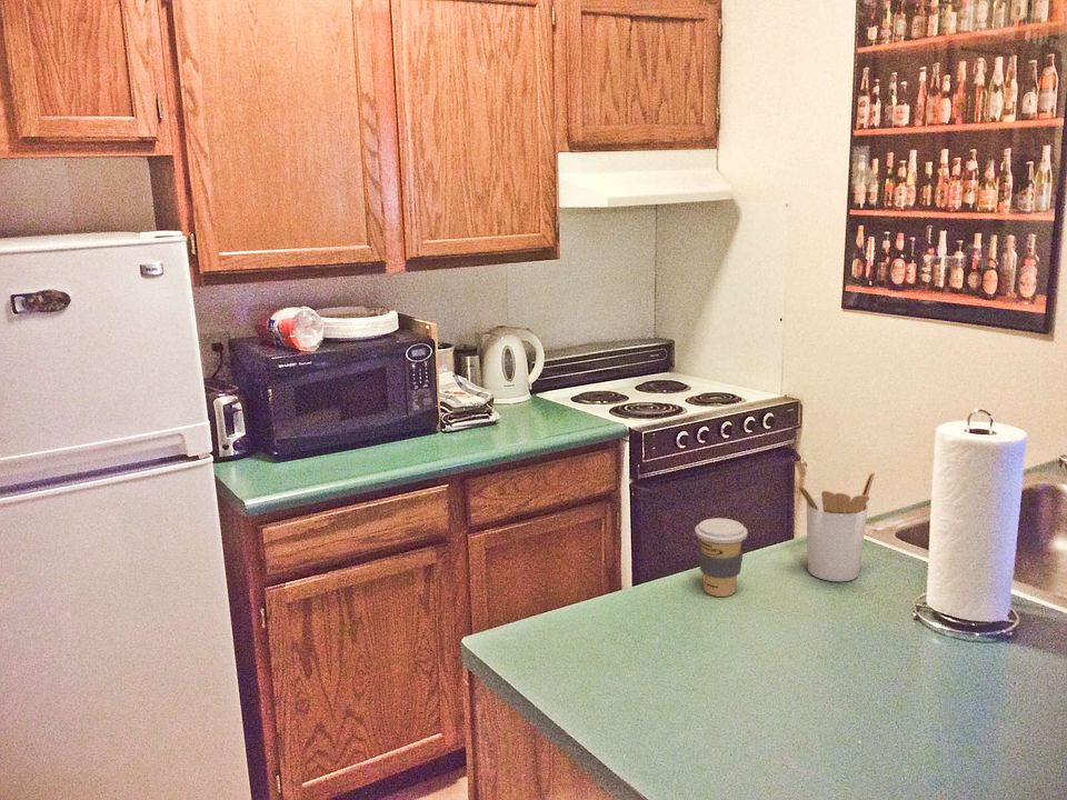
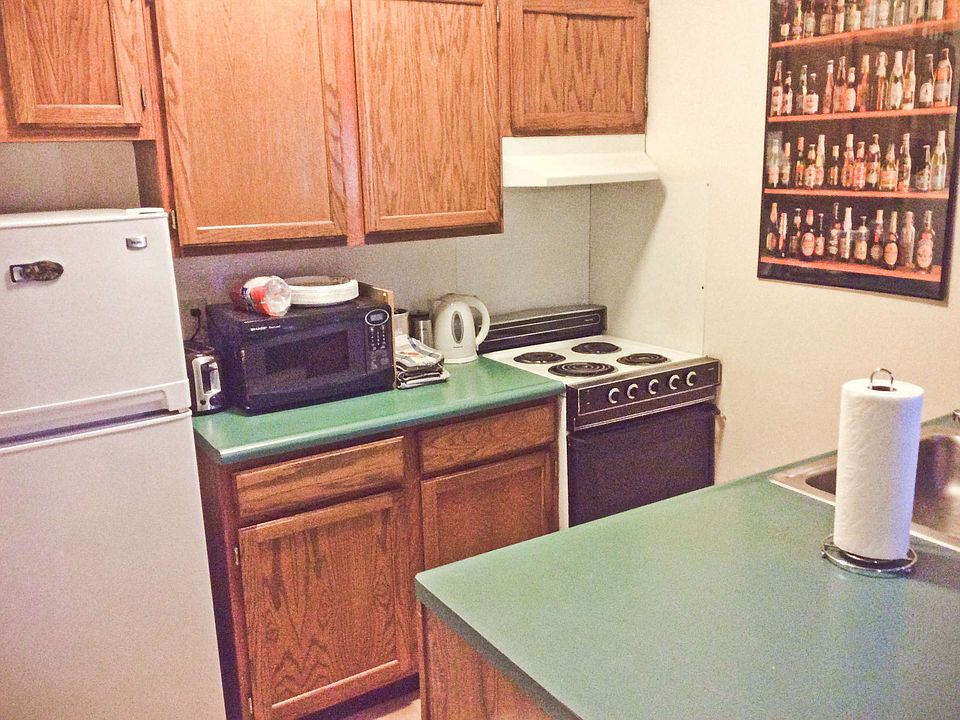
- coffee cup [695,517,749,598]
- utensil holder [795,471,876,582]
